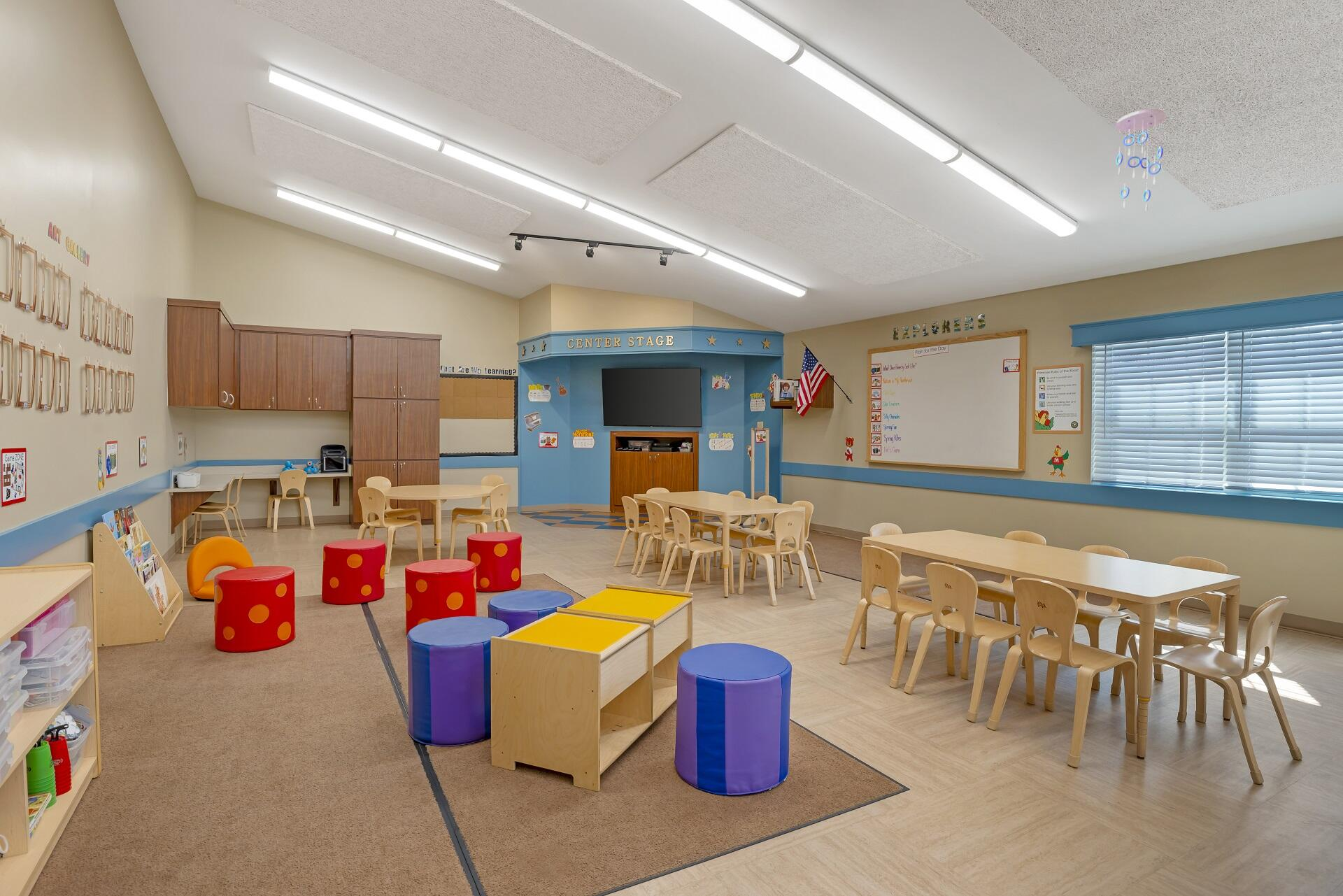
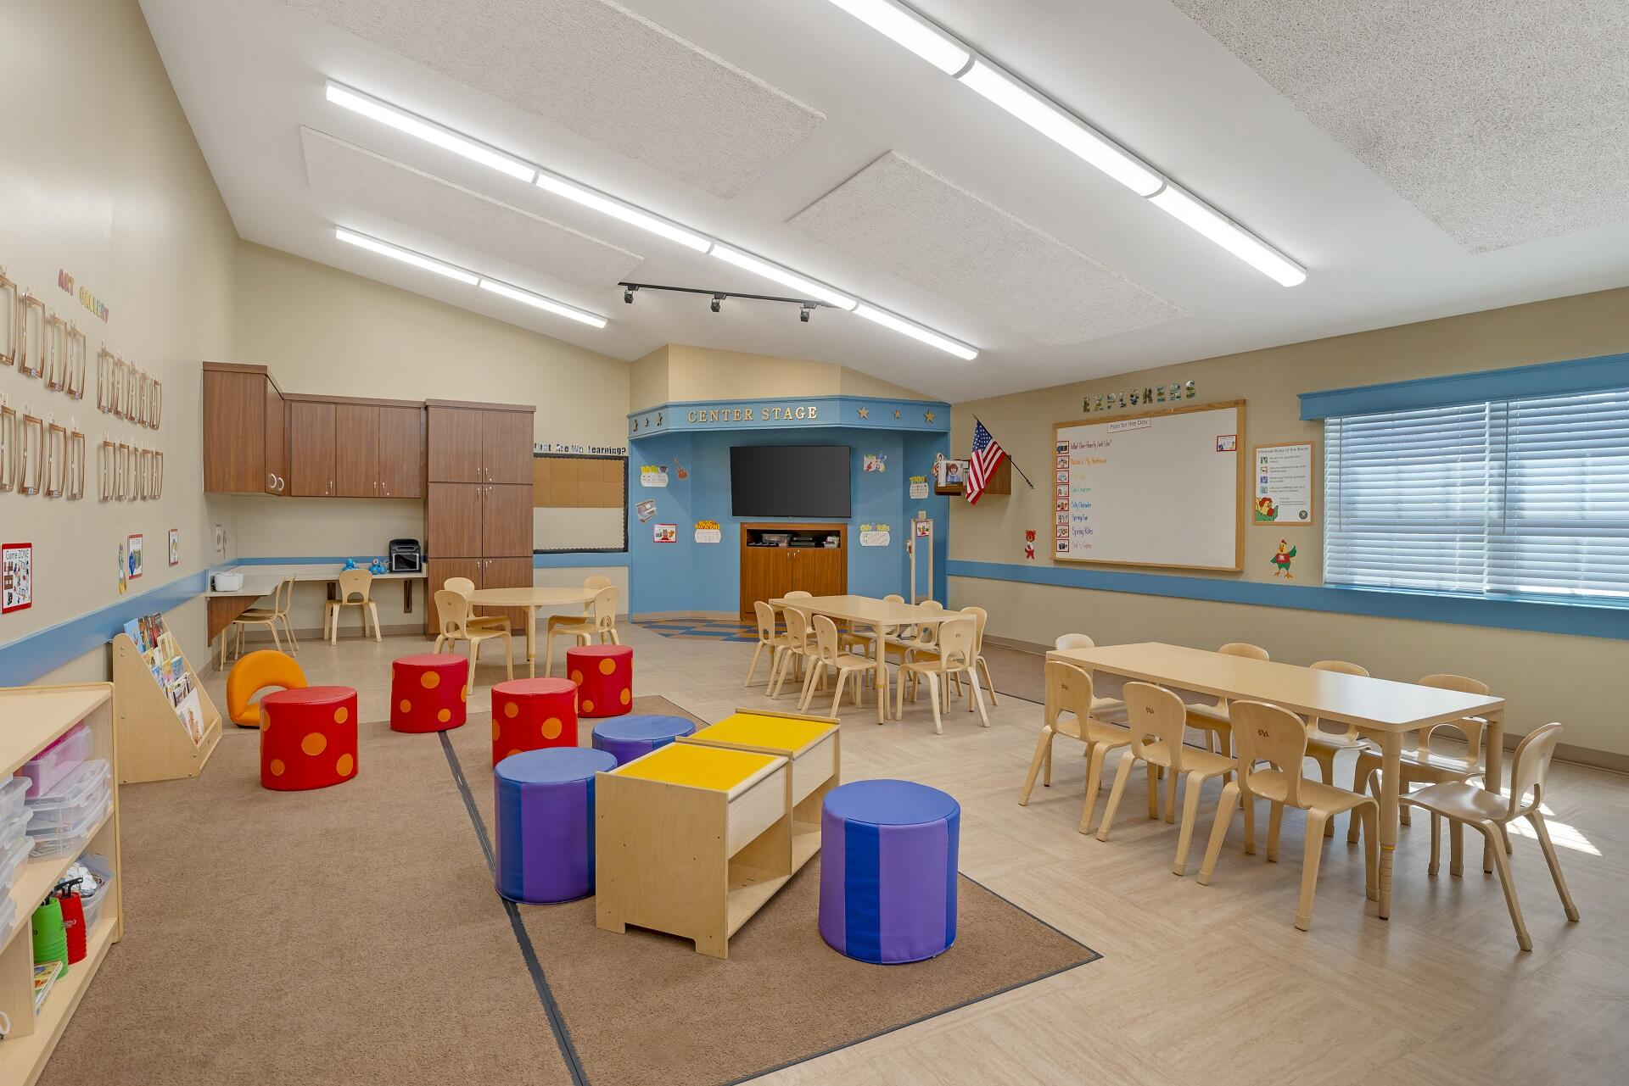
- ceiling mobile [1114,108,1167,212]
